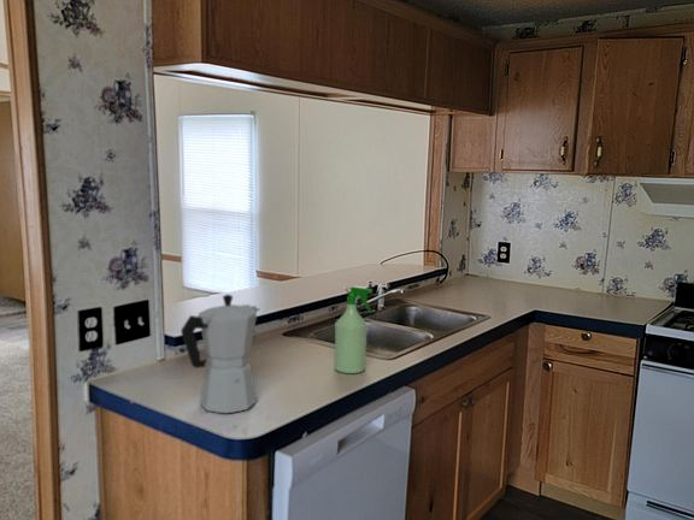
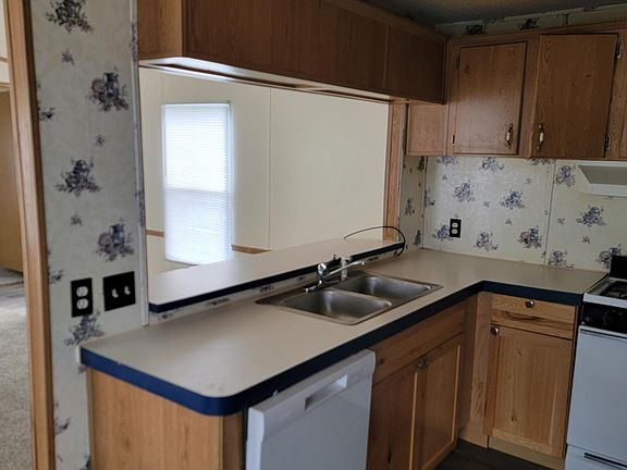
- spray bottle [334,285,374,374]
- moka pot [180,294,261,414]
